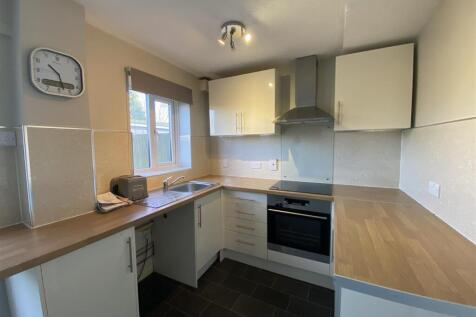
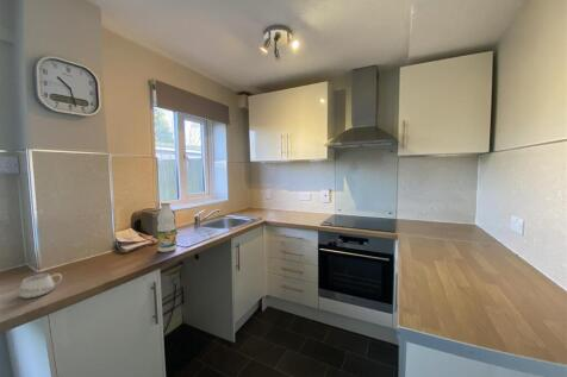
+ bottle [156,201,177,253]
+ mug [18,272,63,300]
